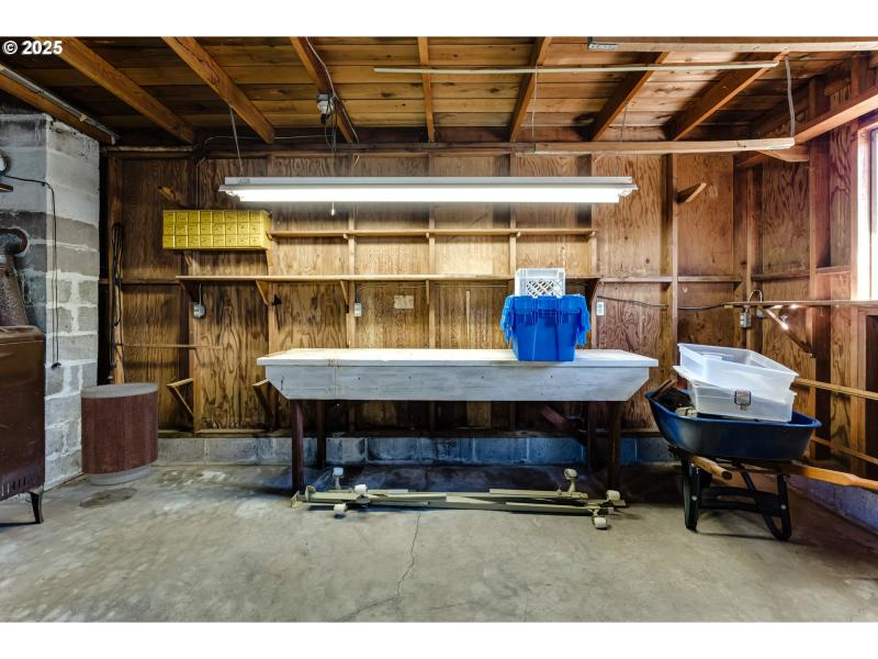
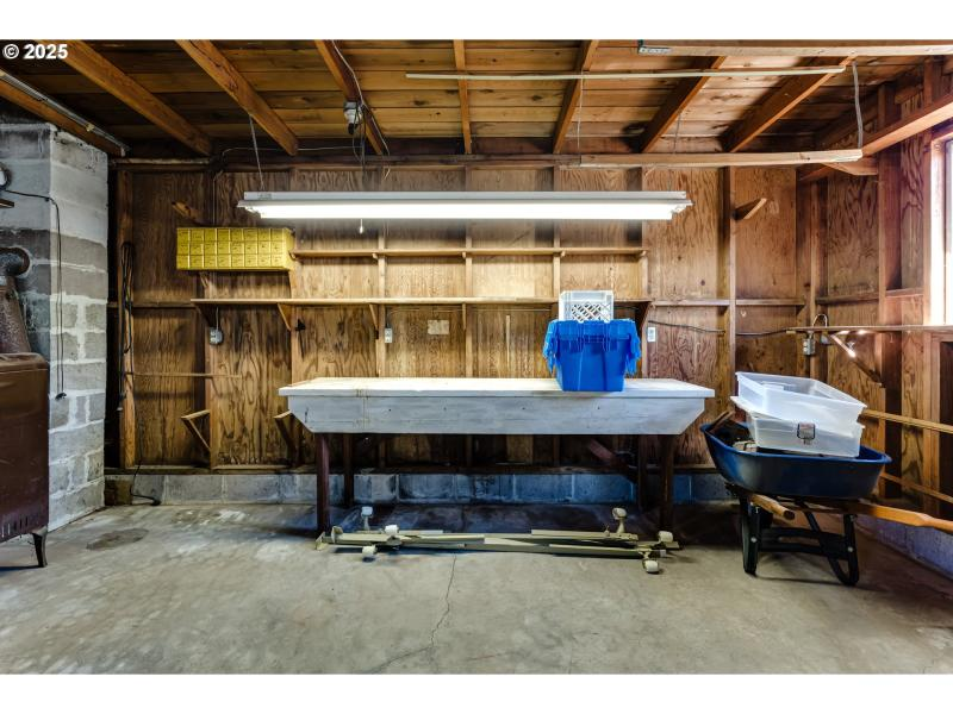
- trash can [79,381,159,487]
